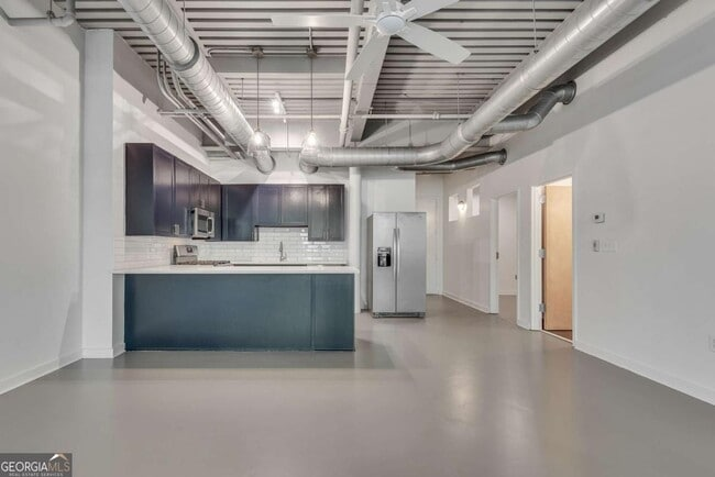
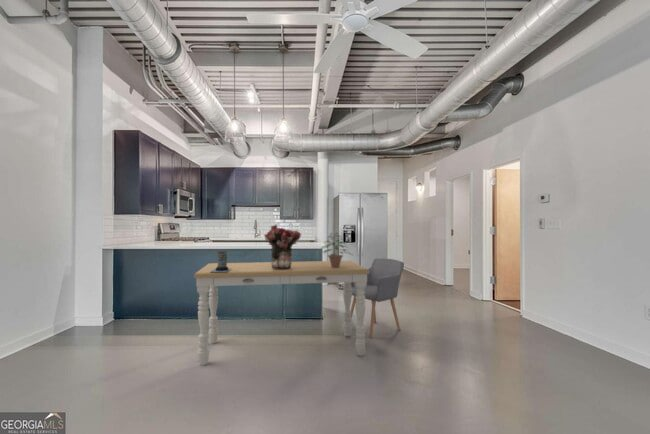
+ chair [350,258,405,339]
+ potted plant [318,232,353,268]
+ bouquet [263,223,303,269]
+ dining table [193,260,369,366]
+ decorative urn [210,250,231,272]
